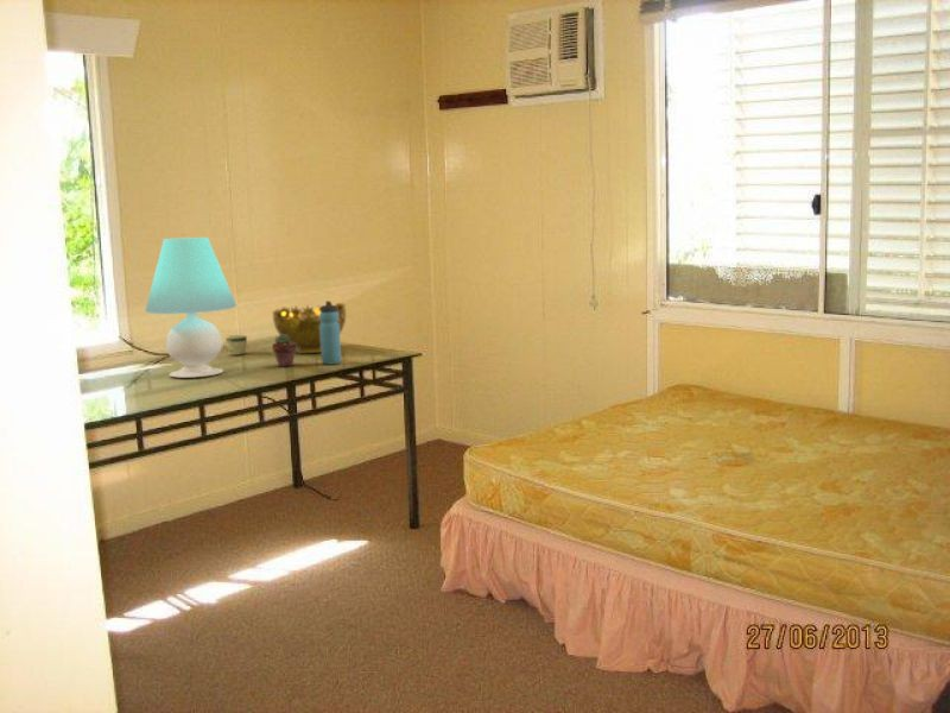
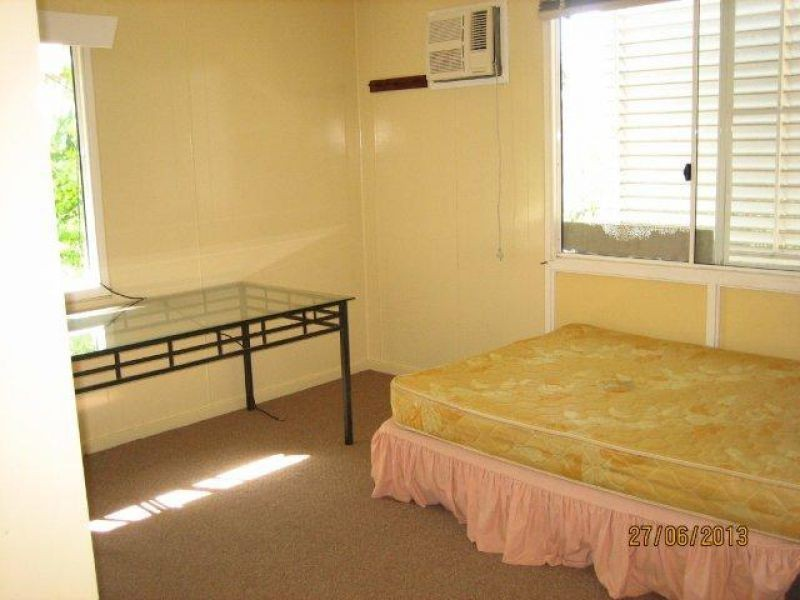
- water bottle [319,299,342,366]
- table lamp [144,236,239,379]
- potted succulent [271,335,296,367]
- mug [222,334,248,356]
- decorative bowl [272,302,347,355]
